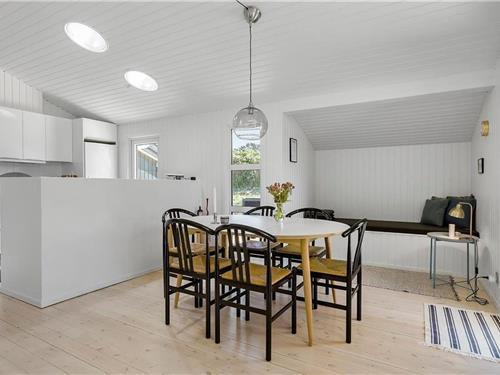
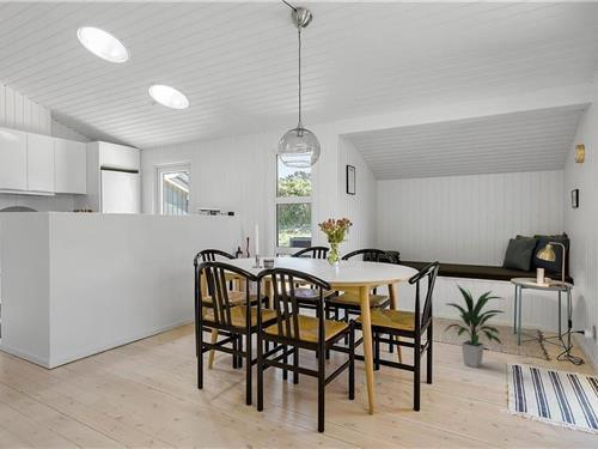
+ indoor plant [441,284,507,369]
